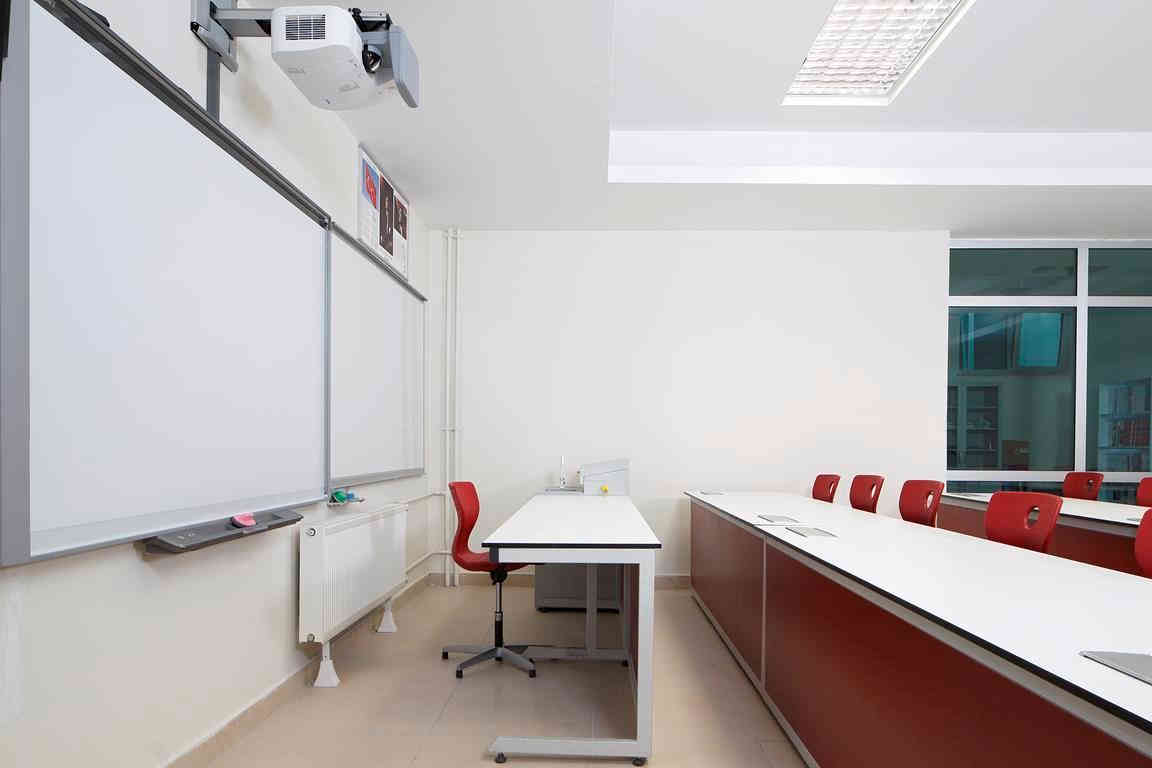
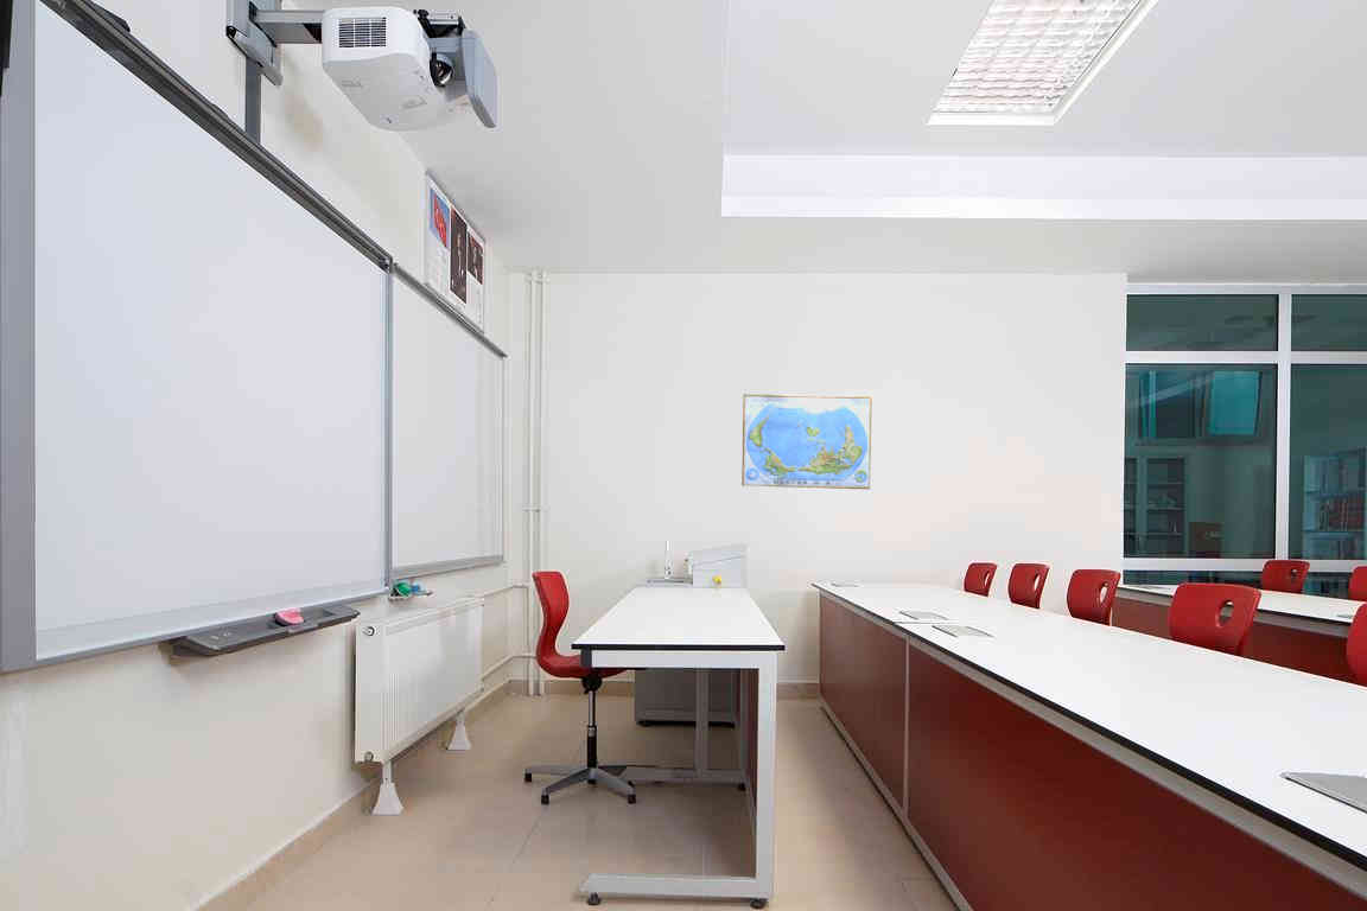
+ world map [740,393,873,490]
